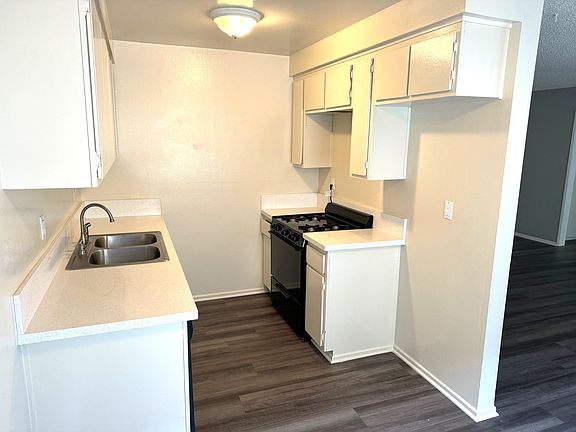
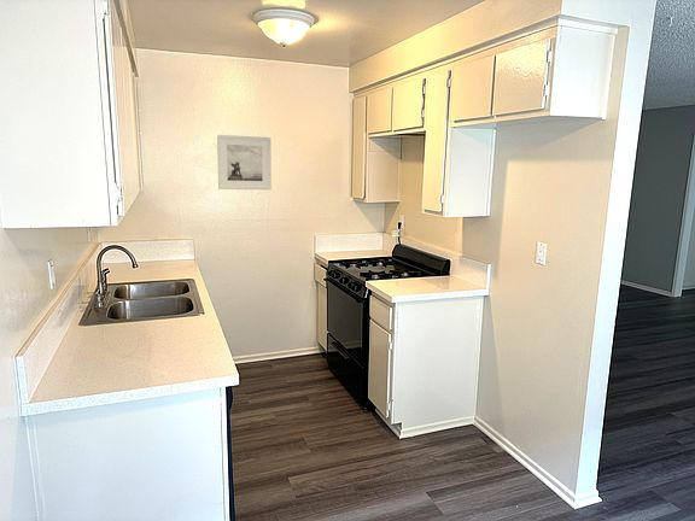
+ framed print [216,134,273,191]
